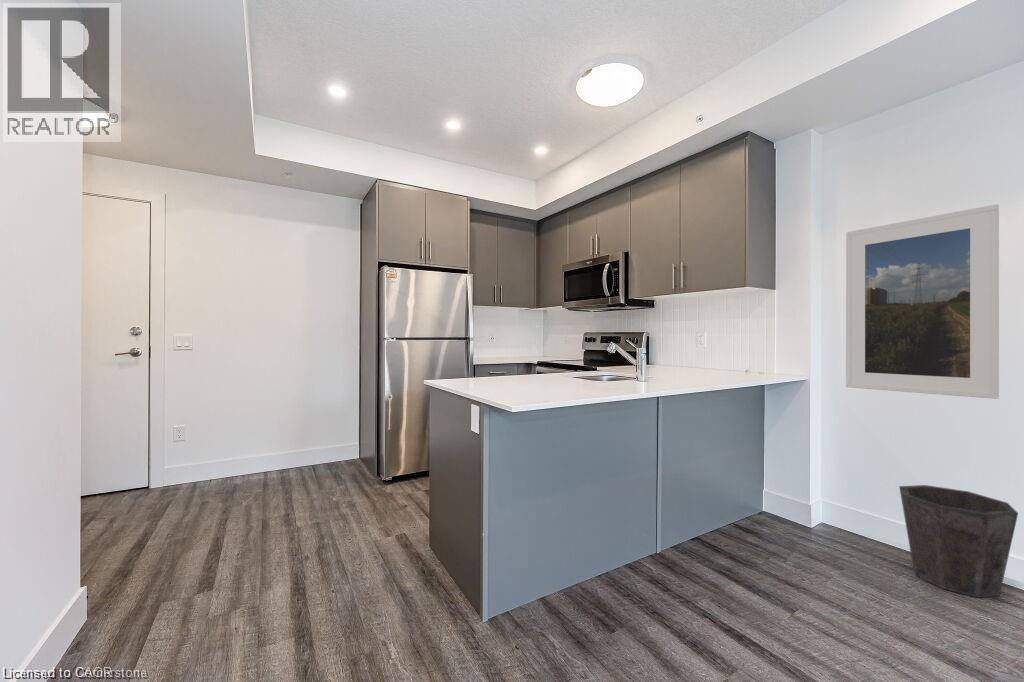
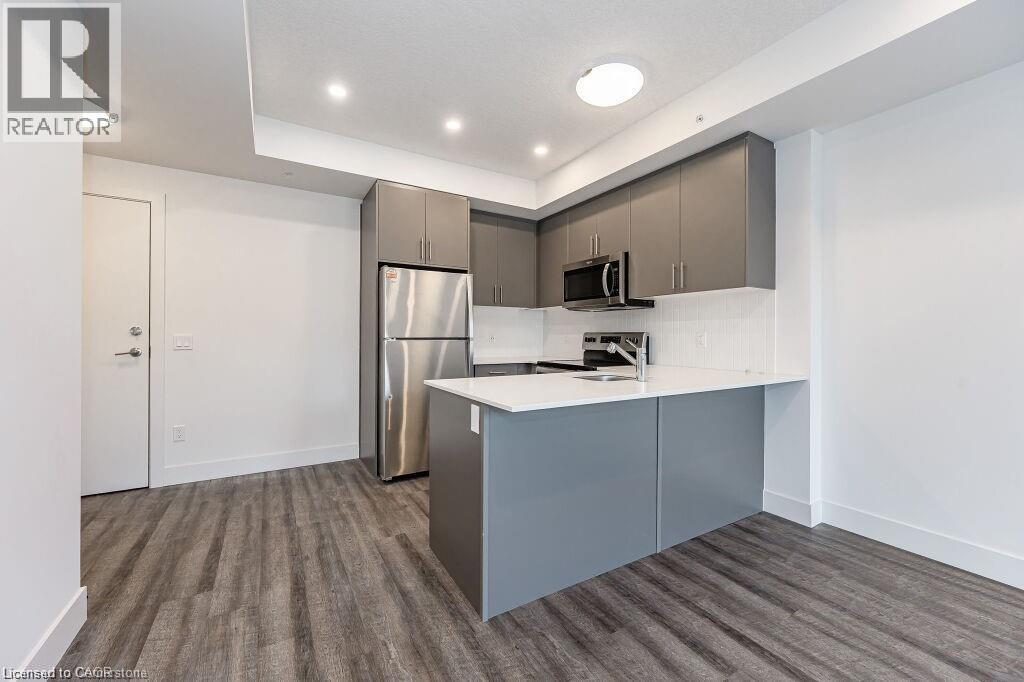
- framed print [845,203,1000,400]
- waste bin [898,484,1019,599]
